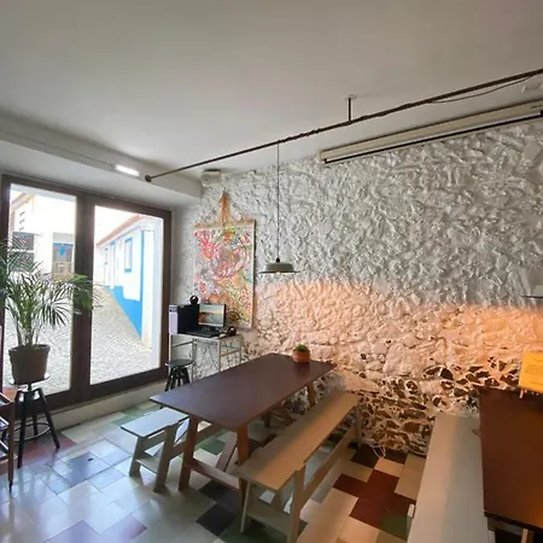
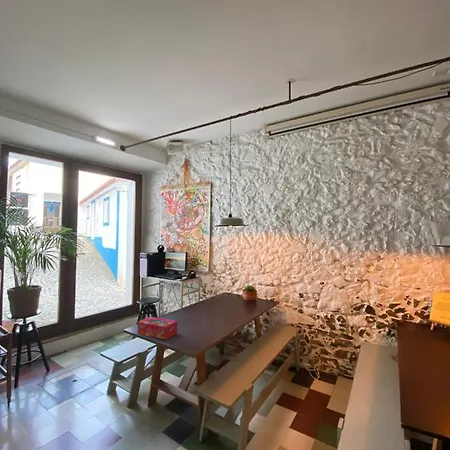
+ tissue box [137,316,178,340]
